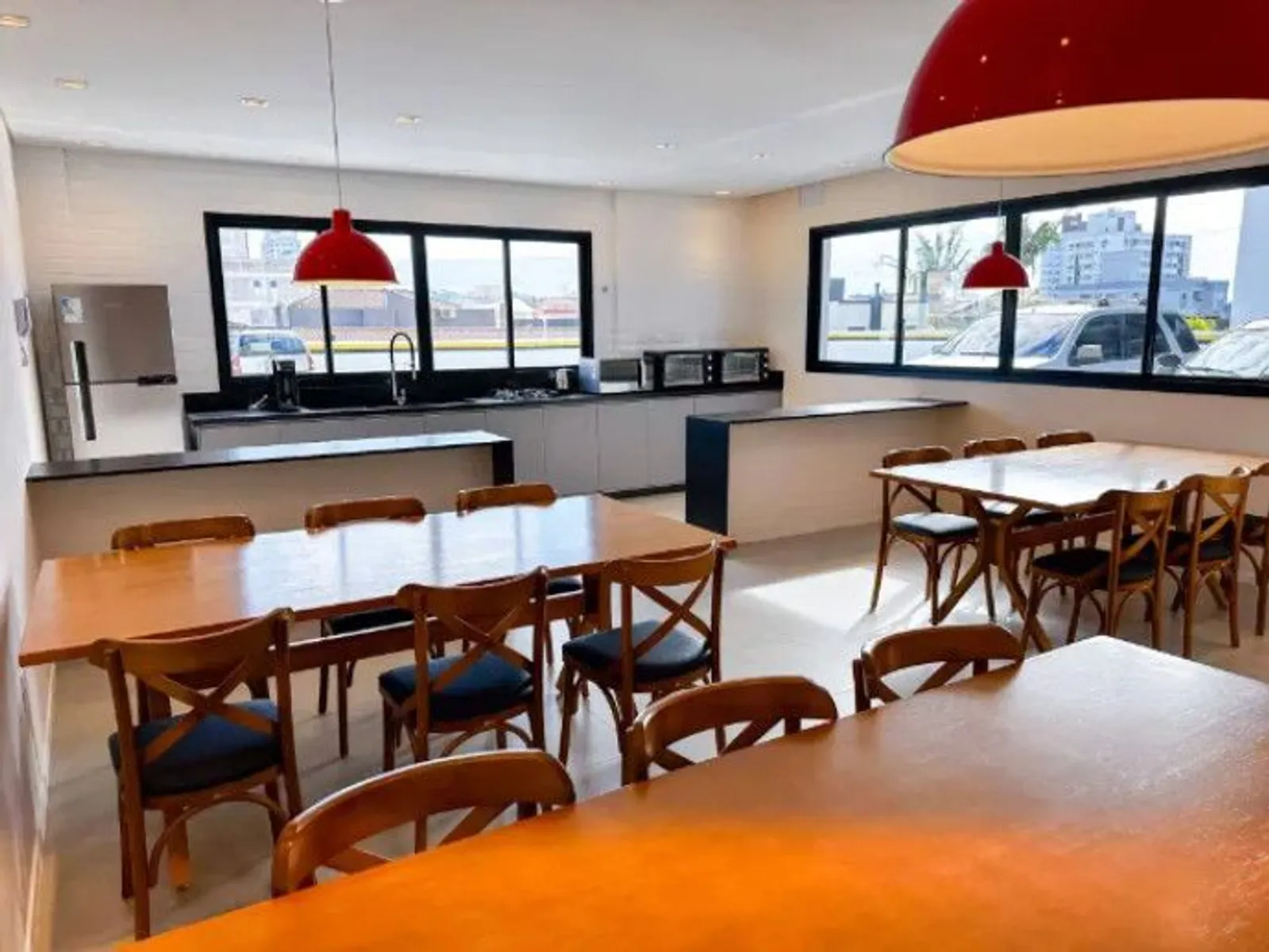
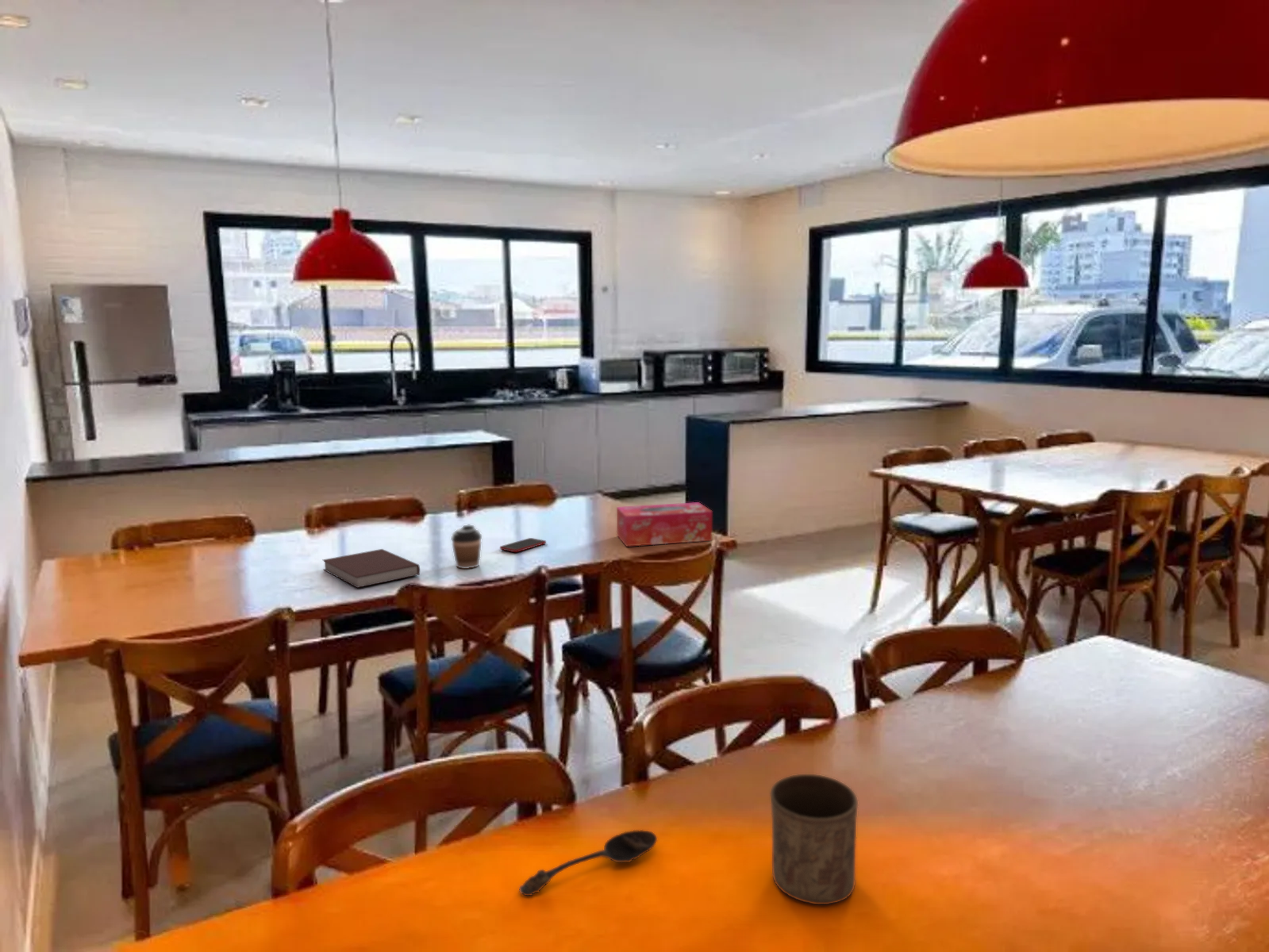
+ coffee cup [450,524,483,570]
+ cell phone [499,537,547,553]
+ spoon [518,829,658,896]
+ notebook [321,548,421,589]
+ cup [770,774,859,905]
+ tissue box [616,501,713,547]
